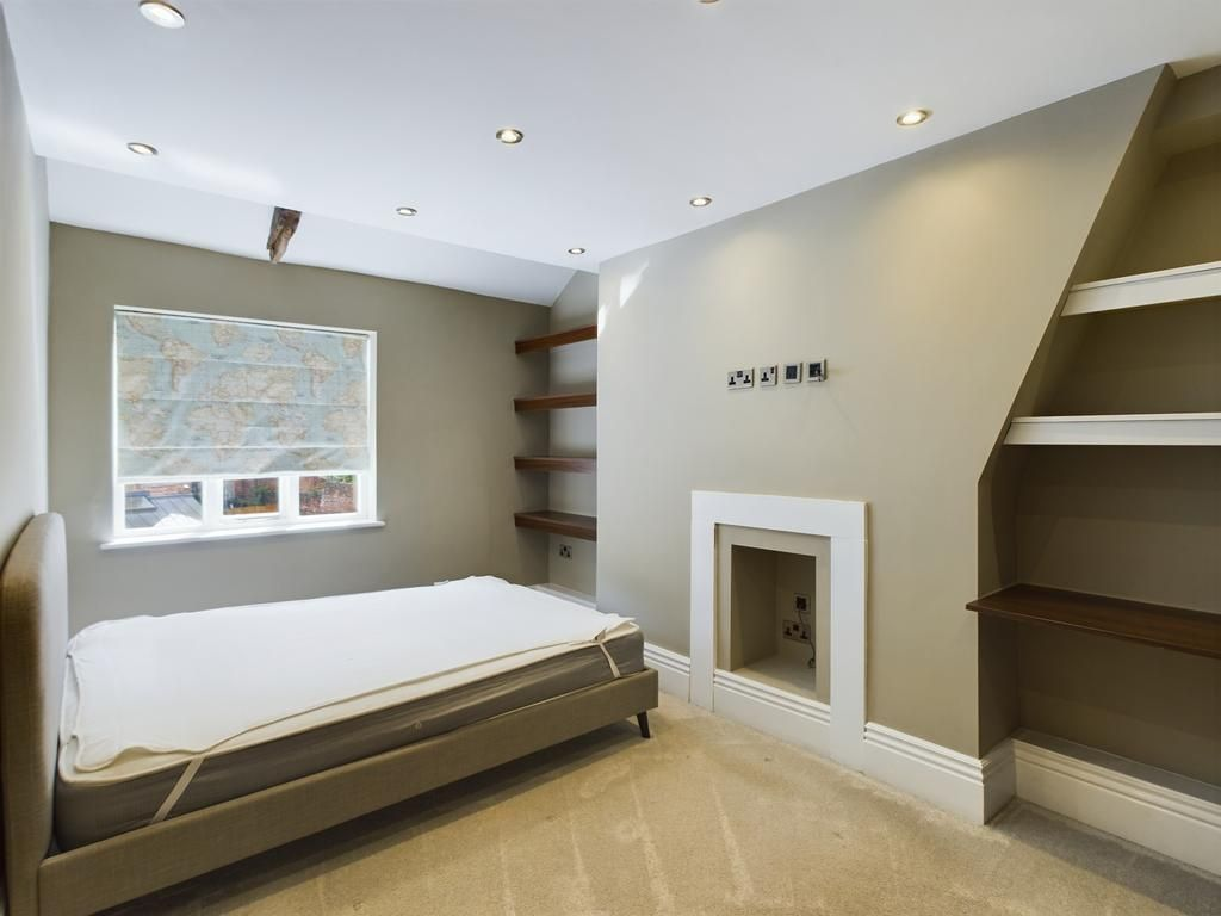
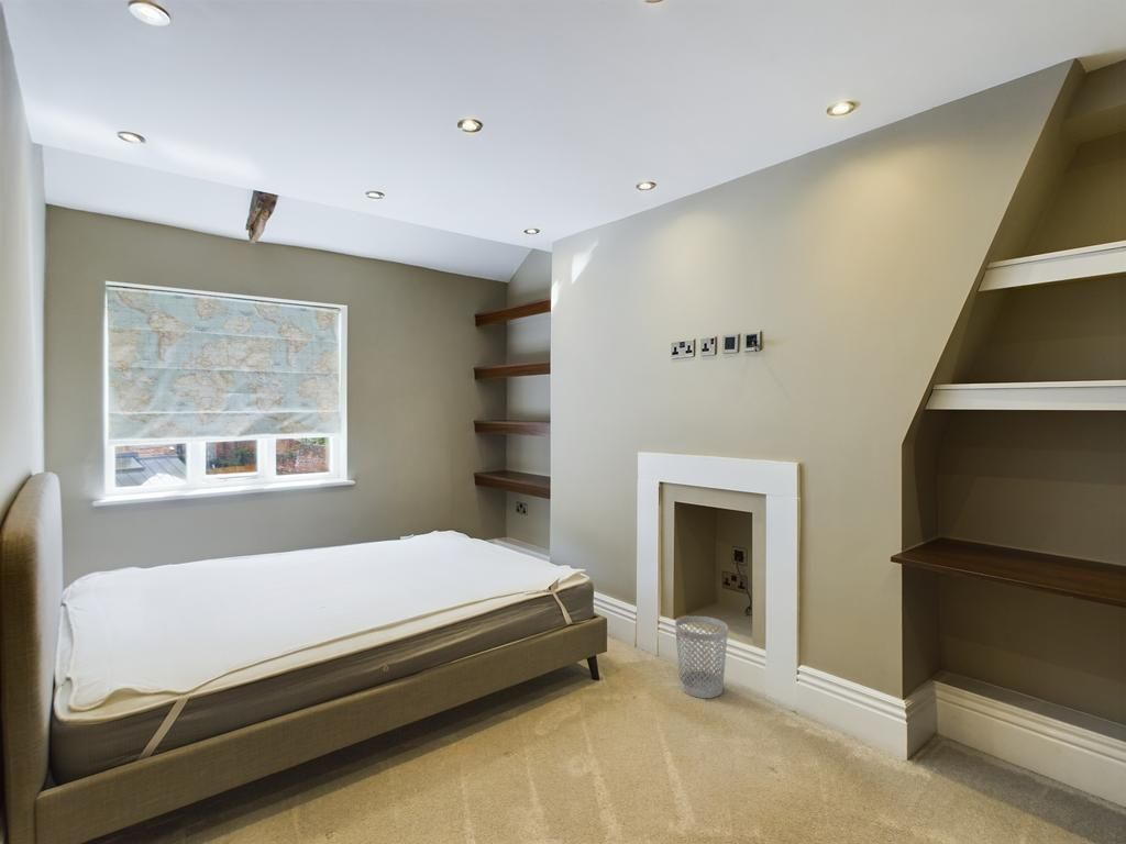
+ wastebasket [674,615,729,699]
